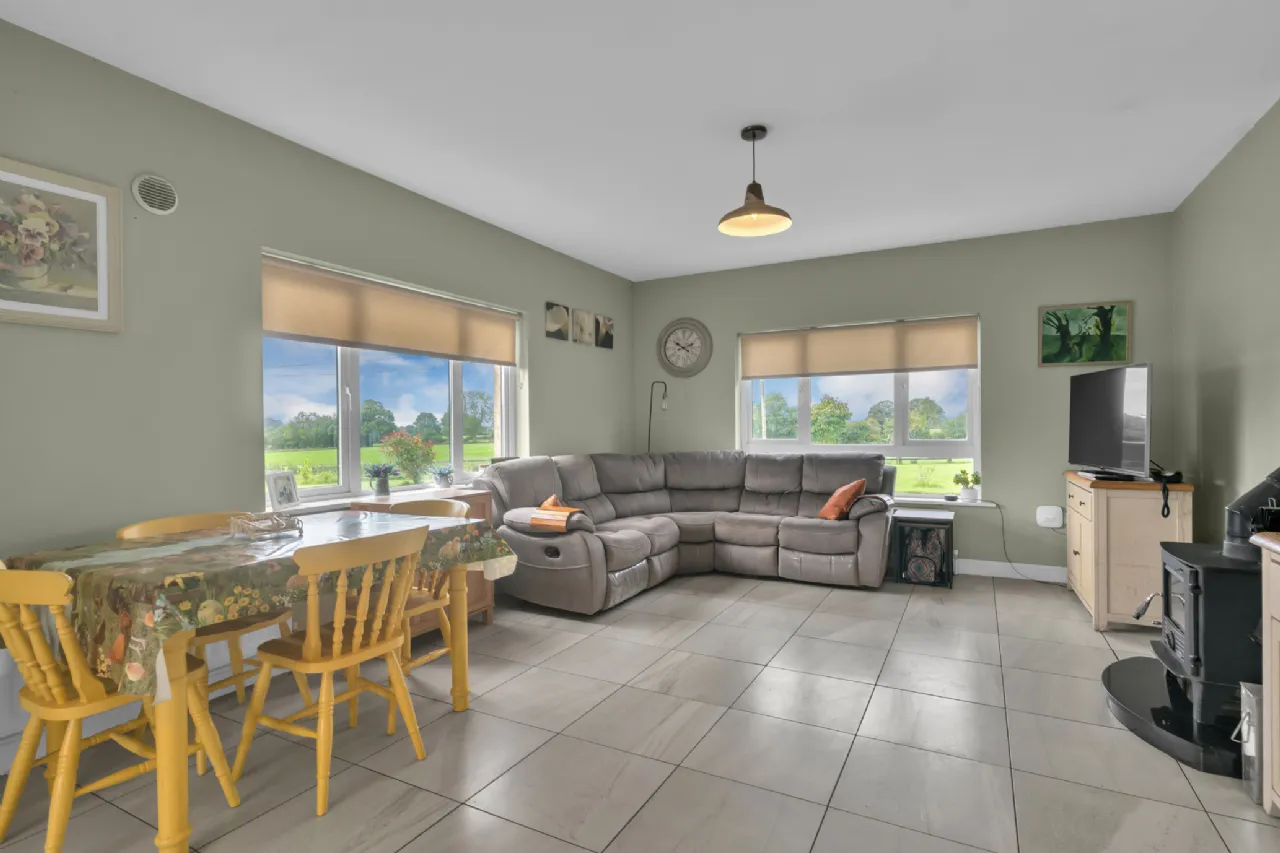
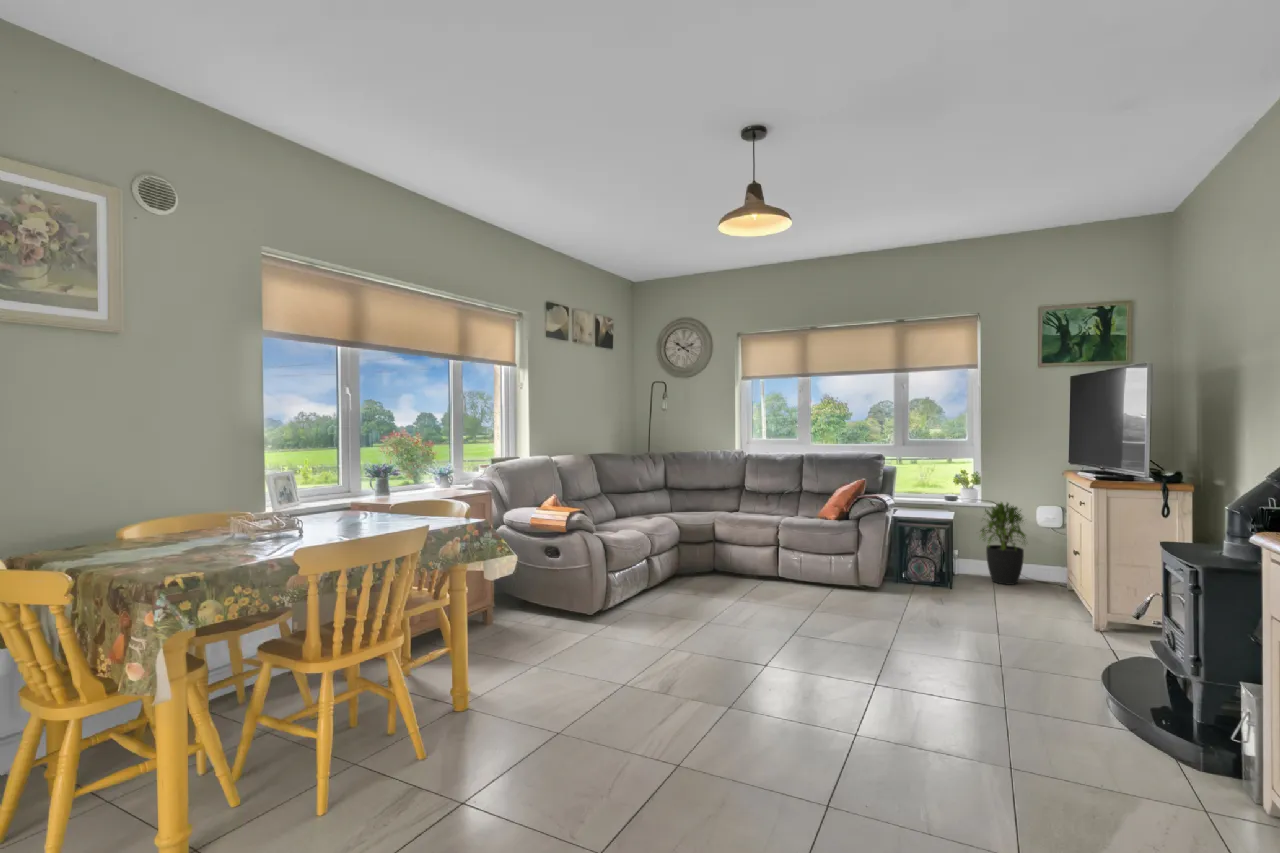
+ potted plant [977,500,1028,586]
